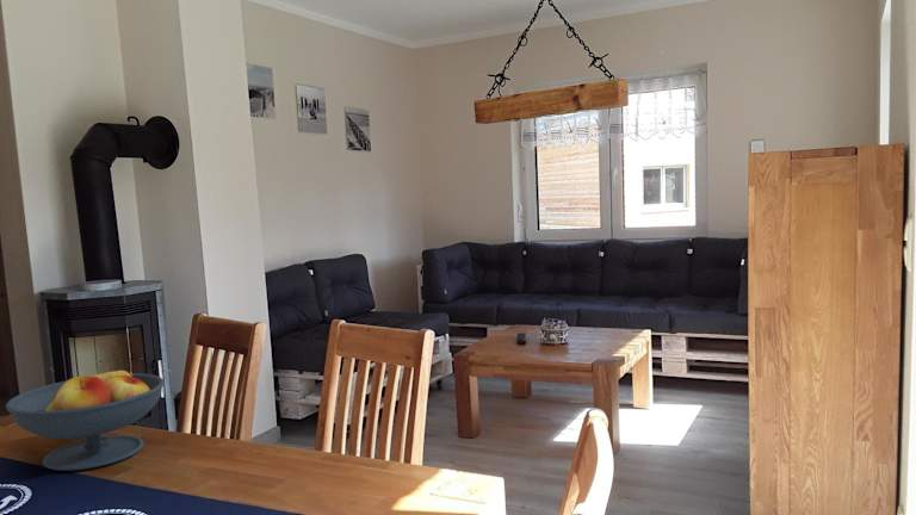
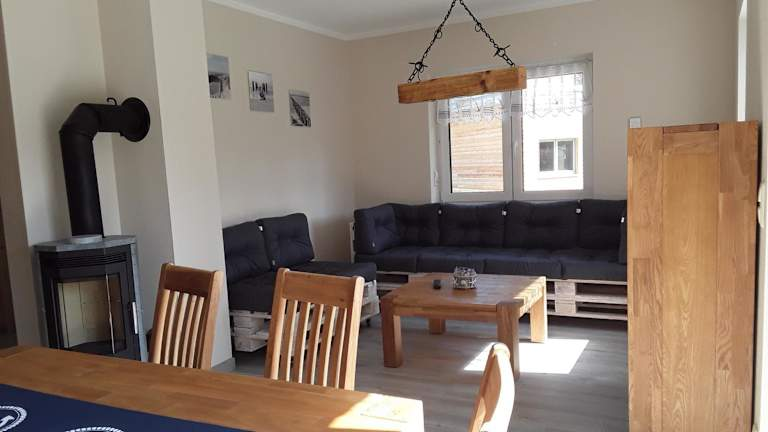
- fruit bowl [5,365,166,472]
